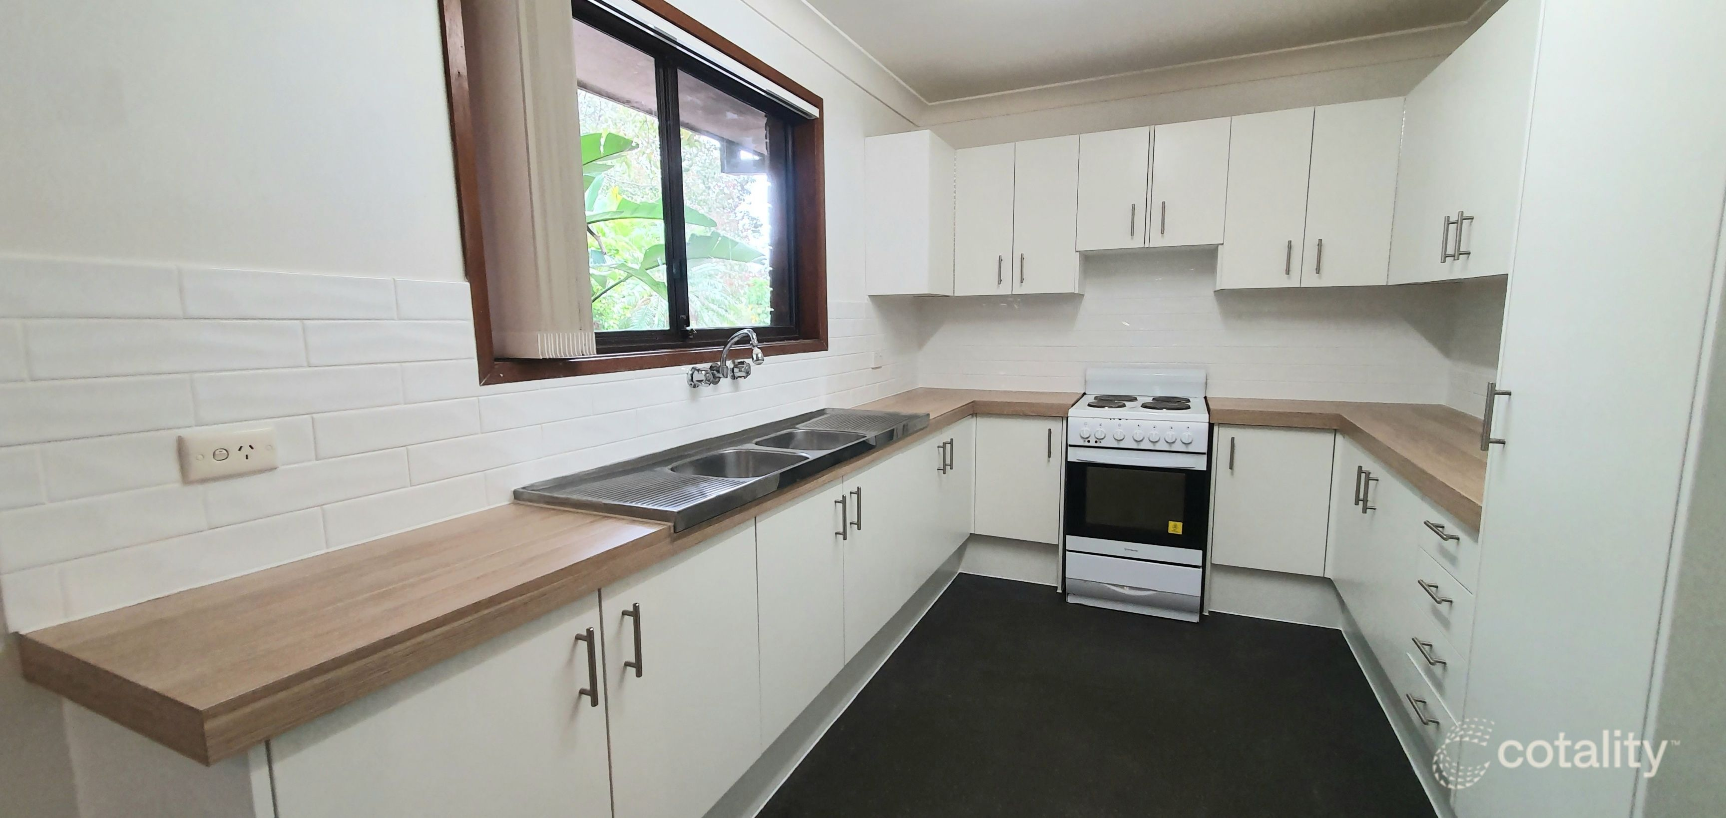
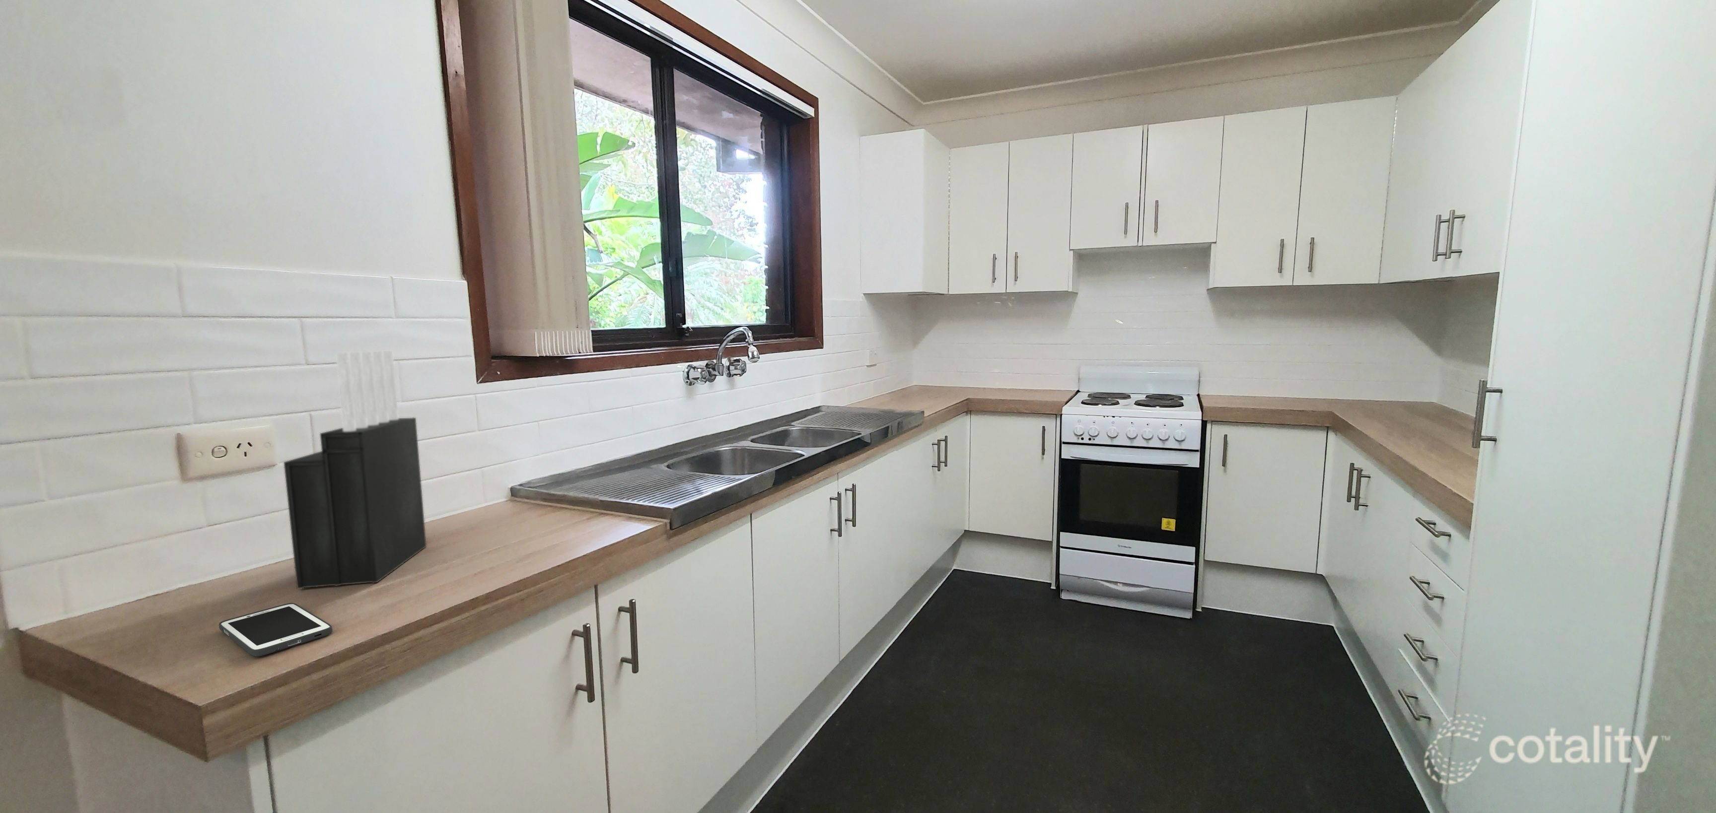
+ cell phone [219,603,333,658]
+ knife block [283,350,427,590]
